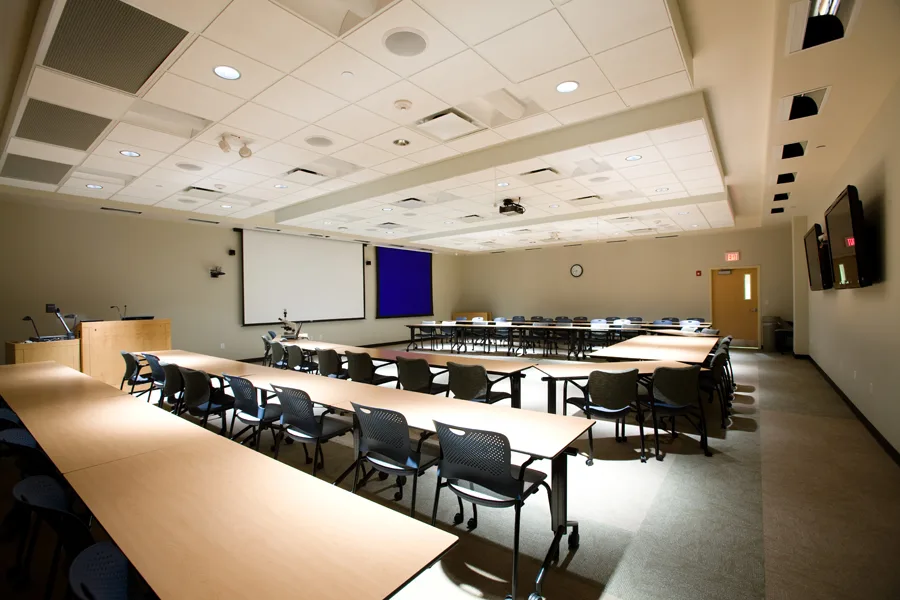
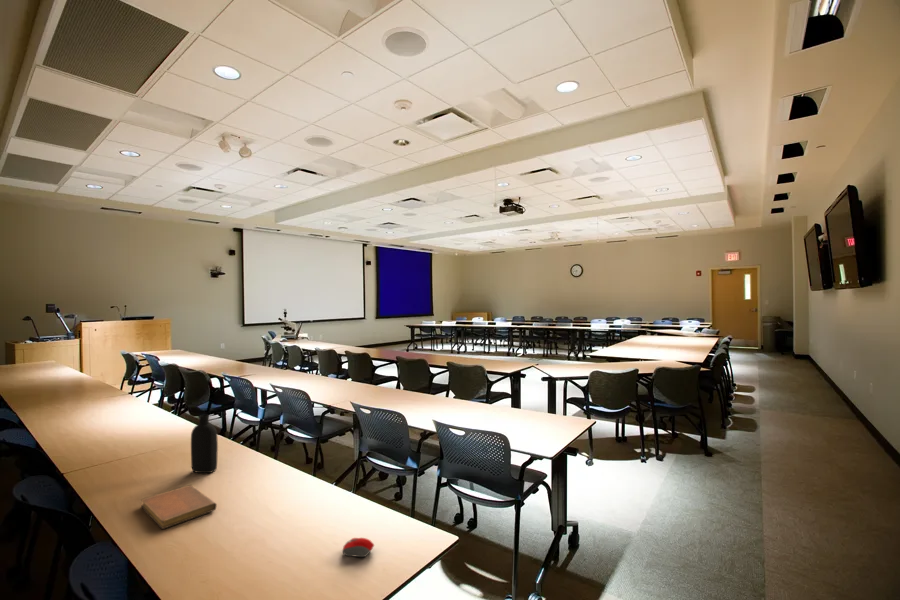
+ bottle [190,414,219,474]
+ computer mouse [341,537,375,558]
+ notebook [140,484,218,530]
